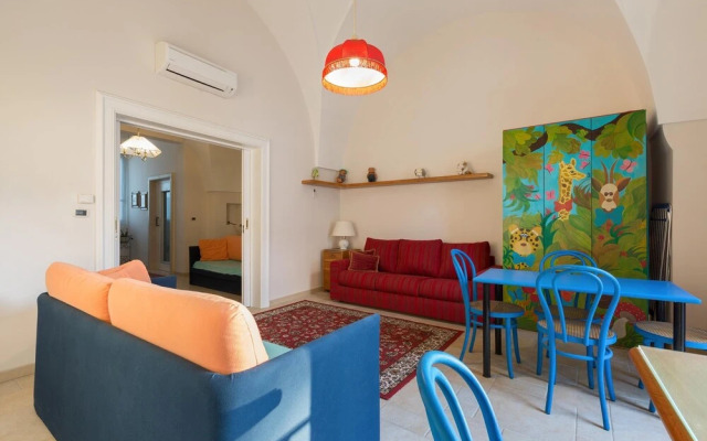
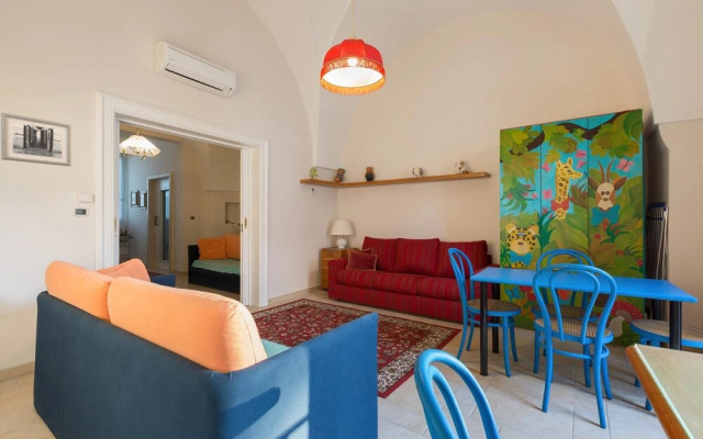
+ wall art [0,112,72,168]
